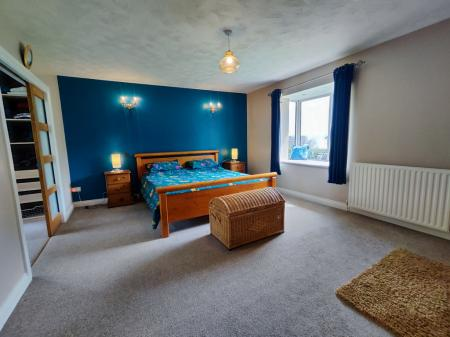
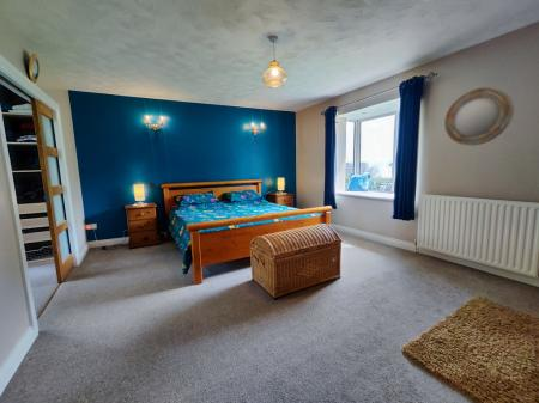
+ home mirror [443,86,515,146]
